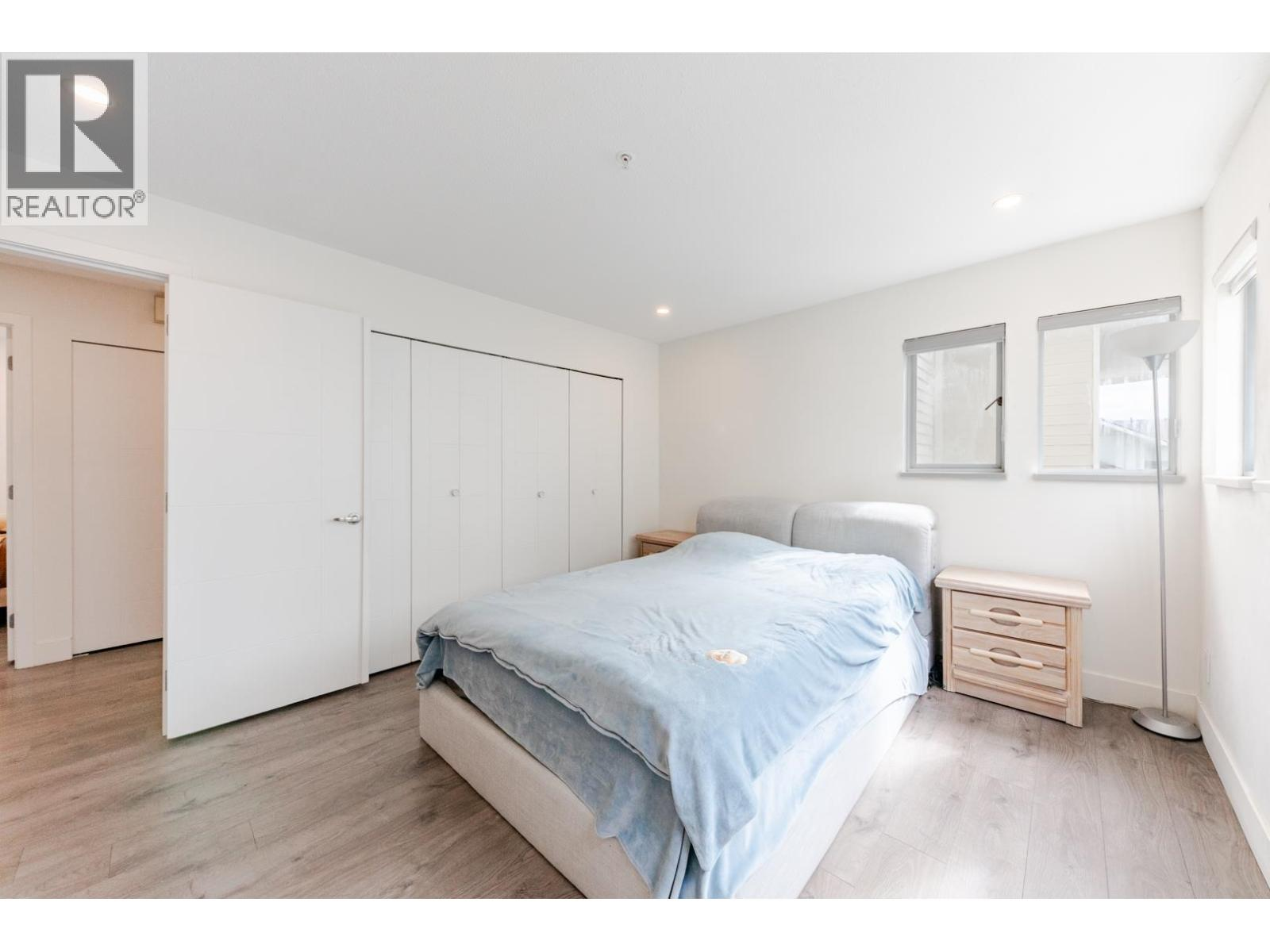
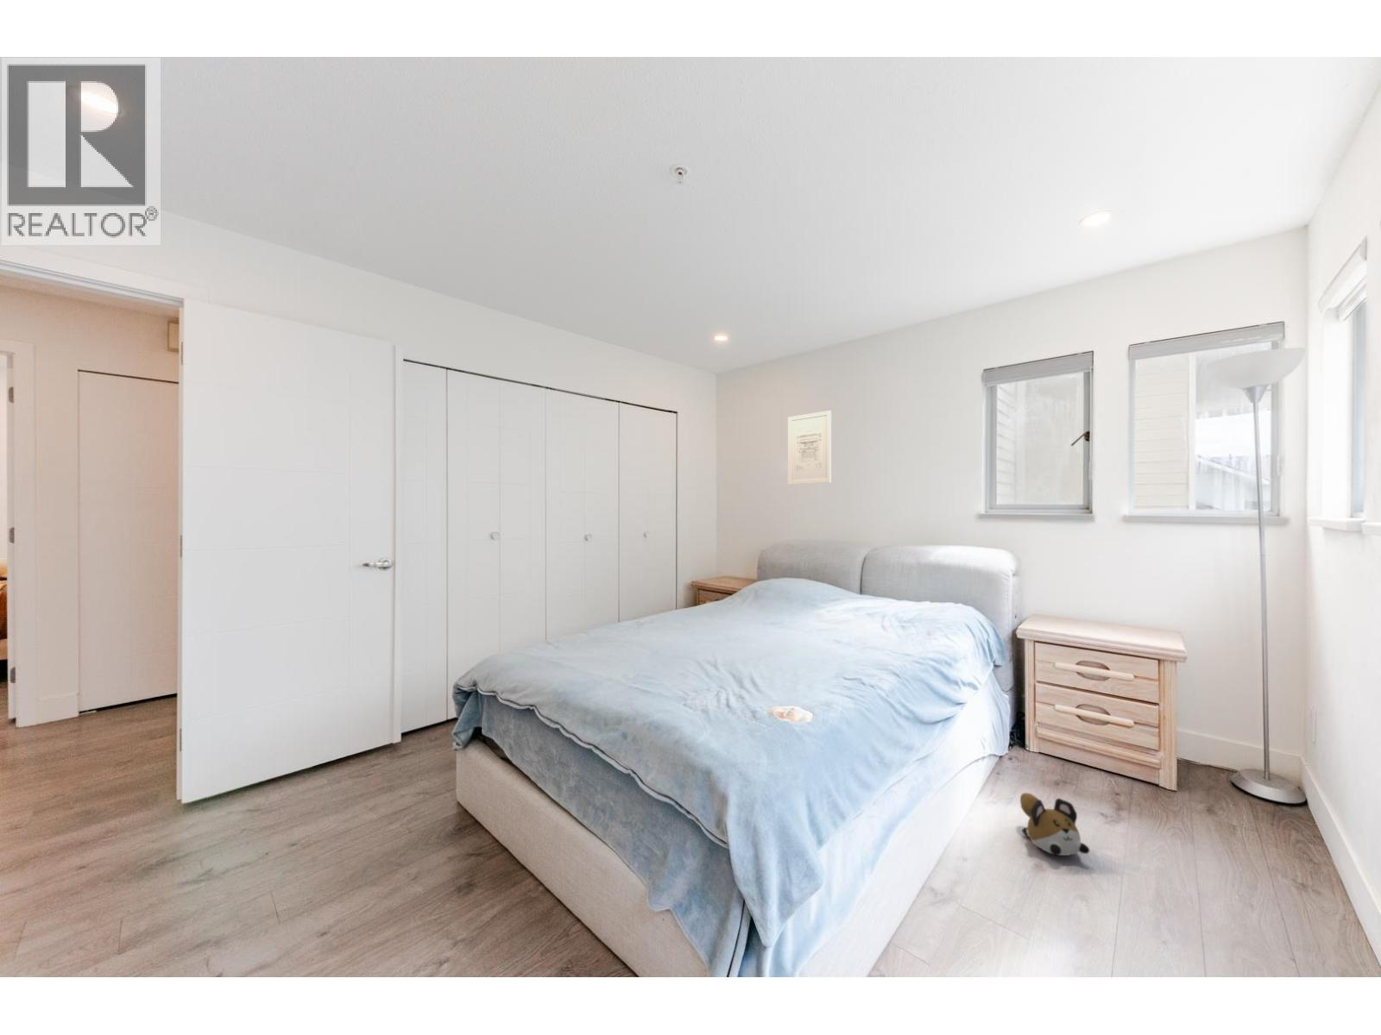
+ wall art [787,410,832,486]
+ plush toy [1019,791,1091,857]
